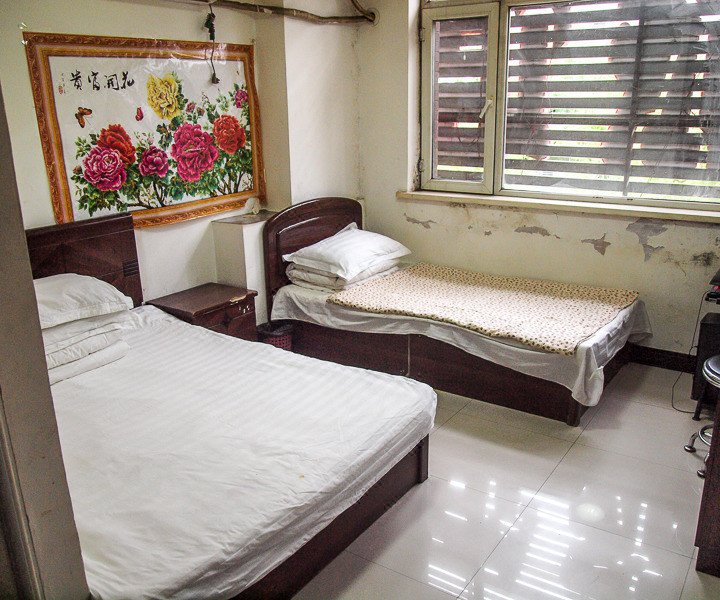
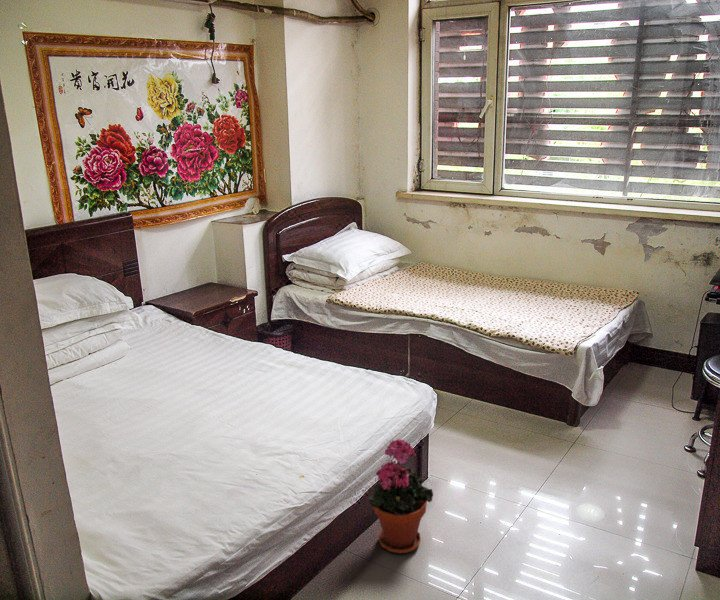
+ potted plant [366,438,434,555]
